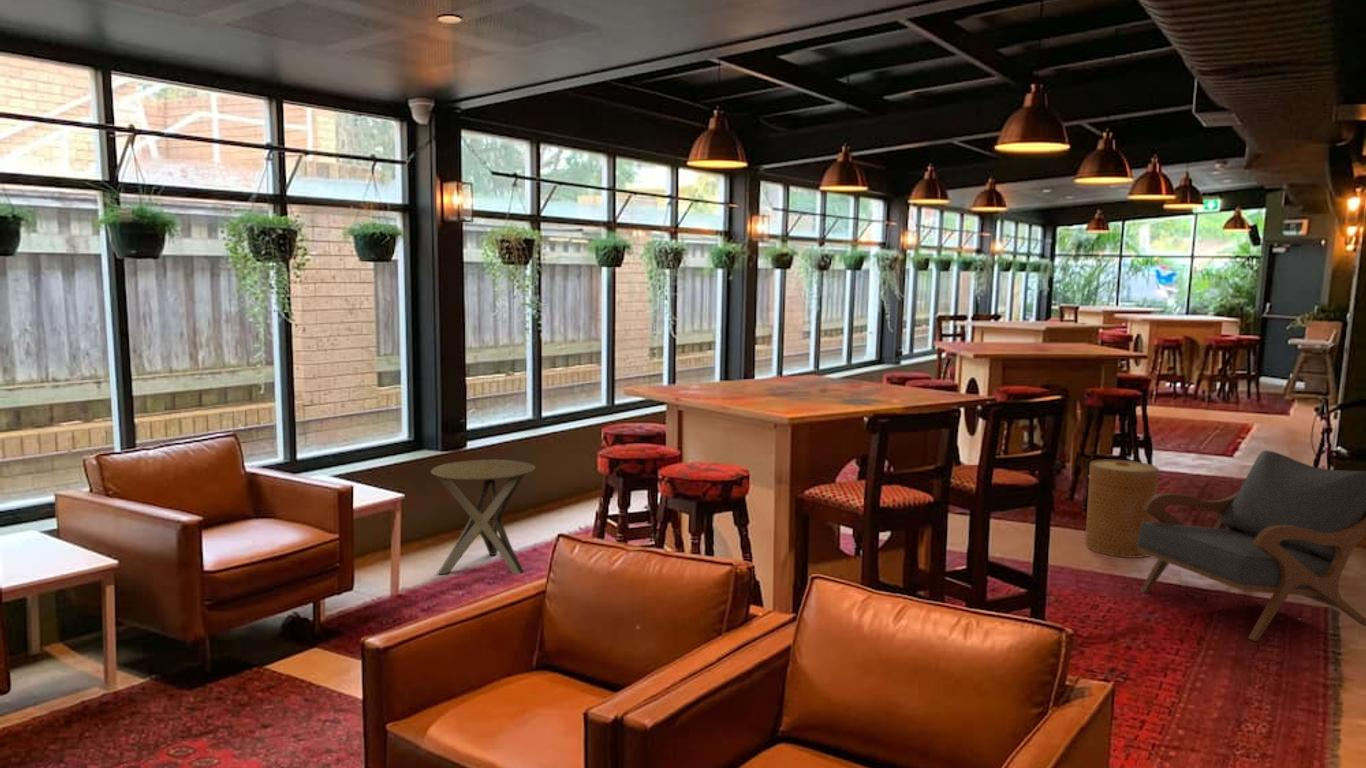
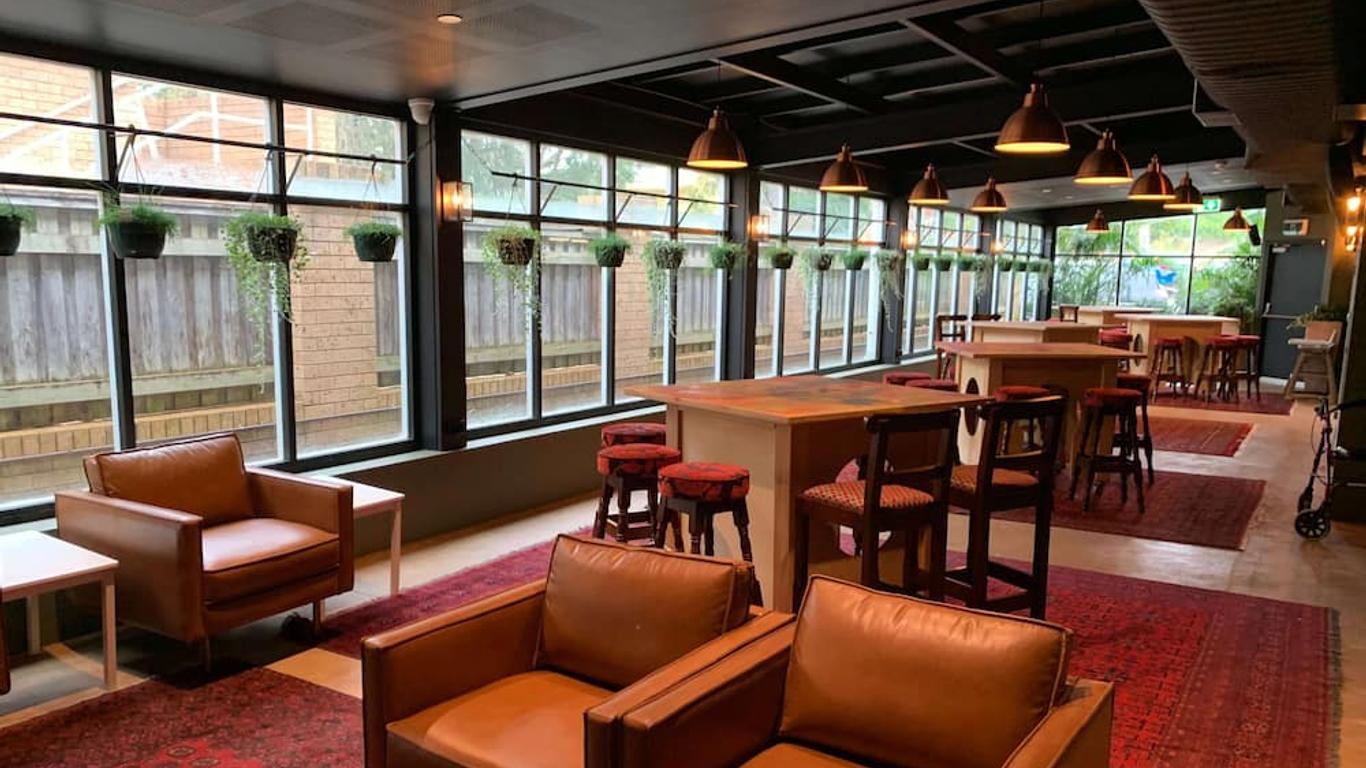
- basket [1084,459,1160,559]
- side table [430,459,537,575]
- armchair [1138,450,1366,642]
